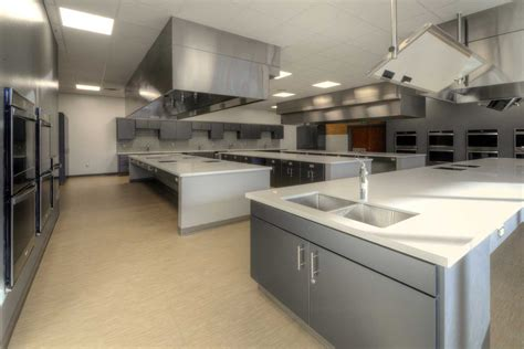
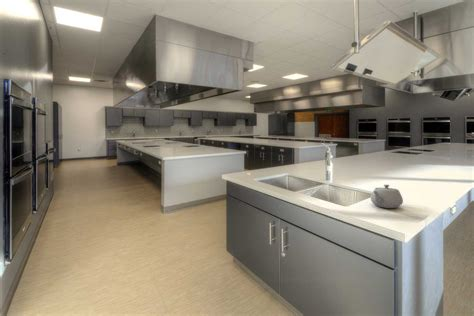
+ teapot [370,184,404,209]
